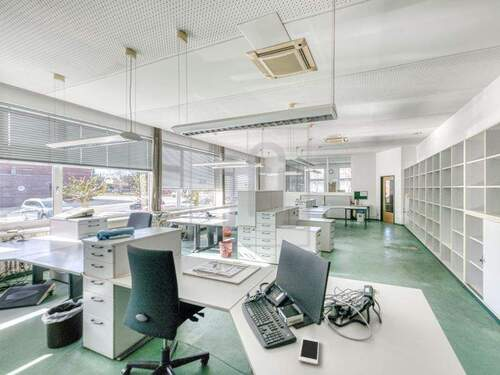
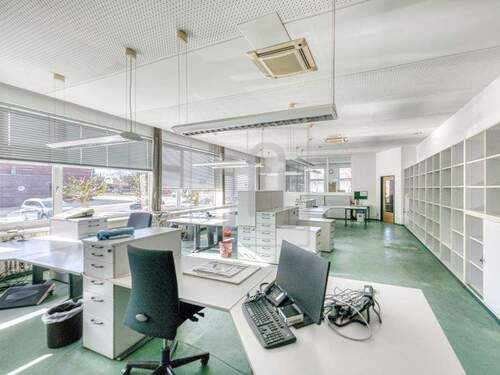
- cell phone [298,337,320,366]
